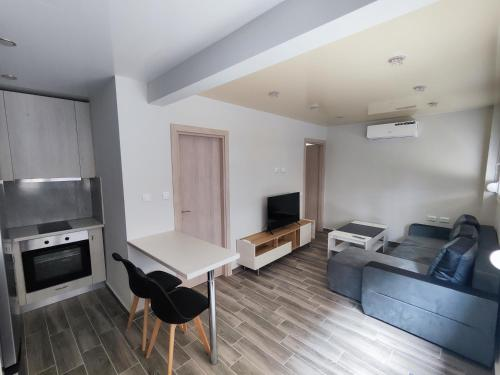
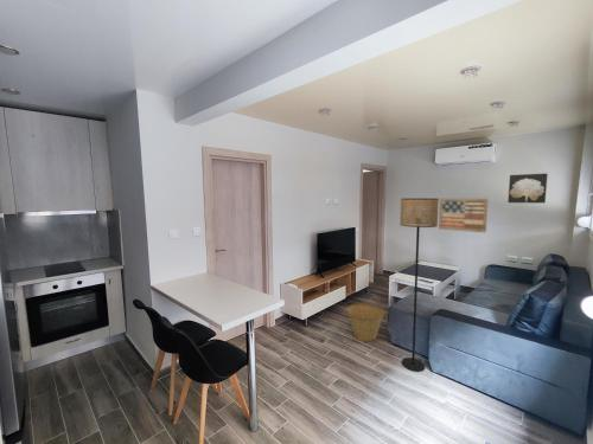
+ floor lamp [398,198,440,373]
+ wall art [438,198,490,233]
+ wall art [506,173,549,204]
+ basket [345,302,385,342]
